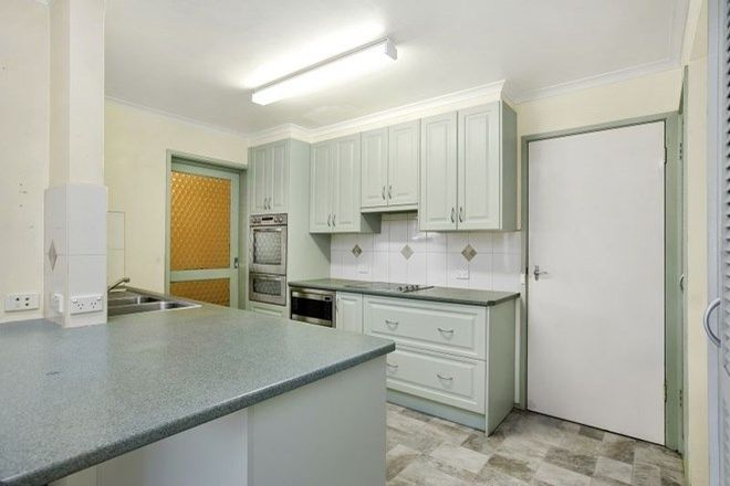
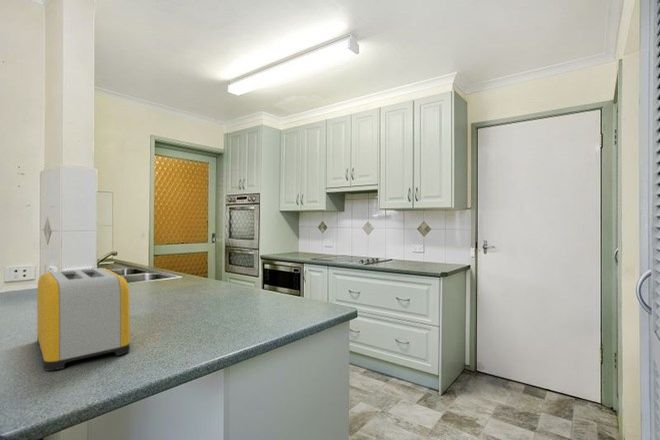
+ toaster [36,267,131,372]
